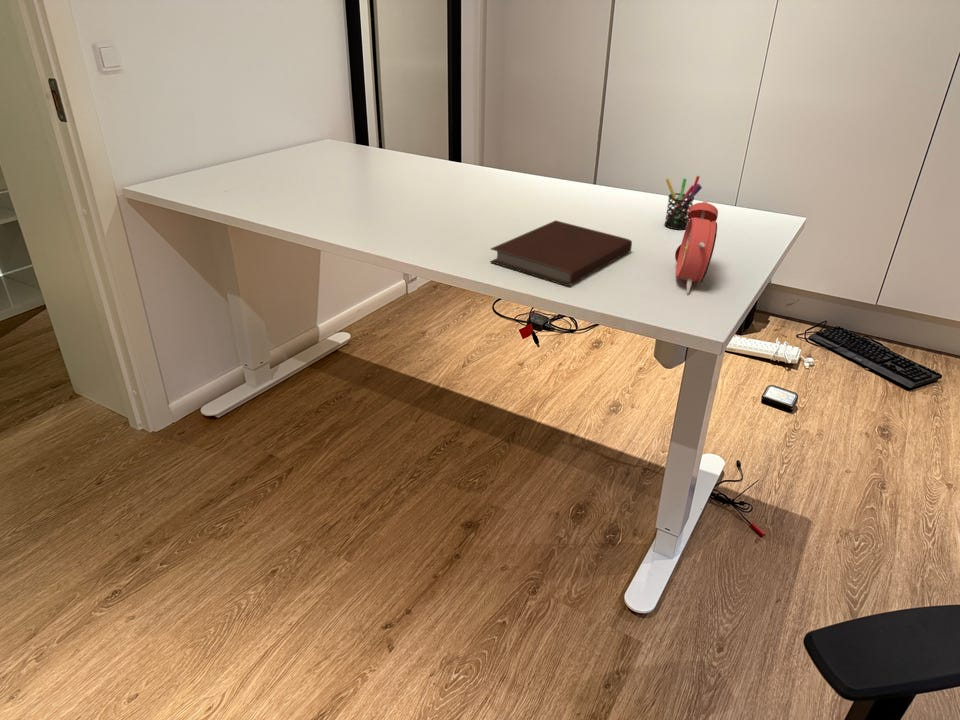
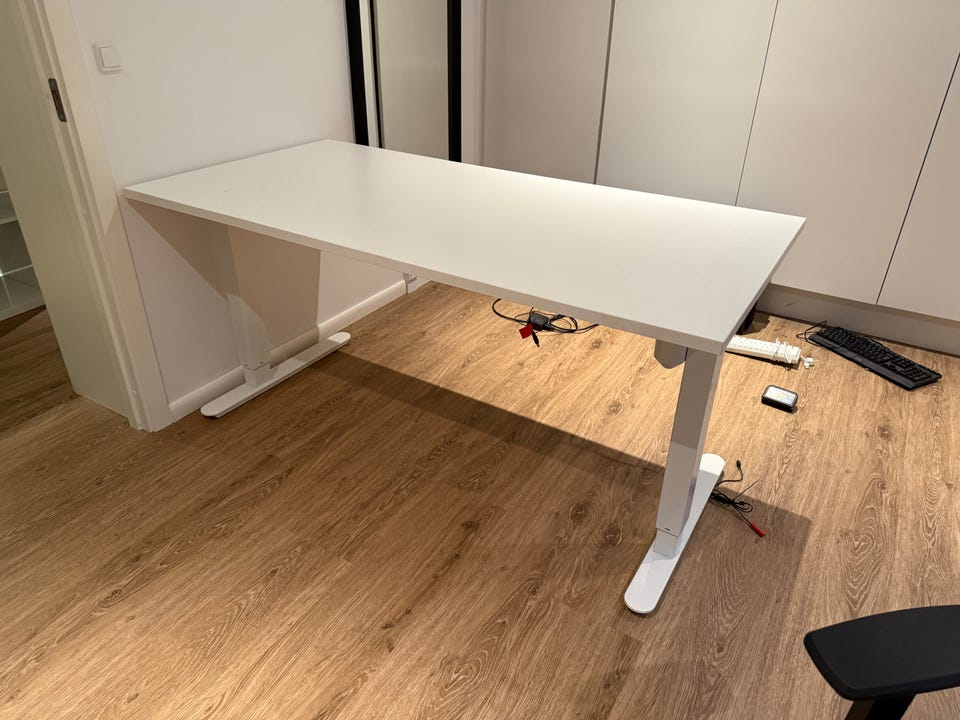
- alarm clock [674,199,719,295]
- notebook [489,219,633,287]
- pen holder [663,175,703,230]
